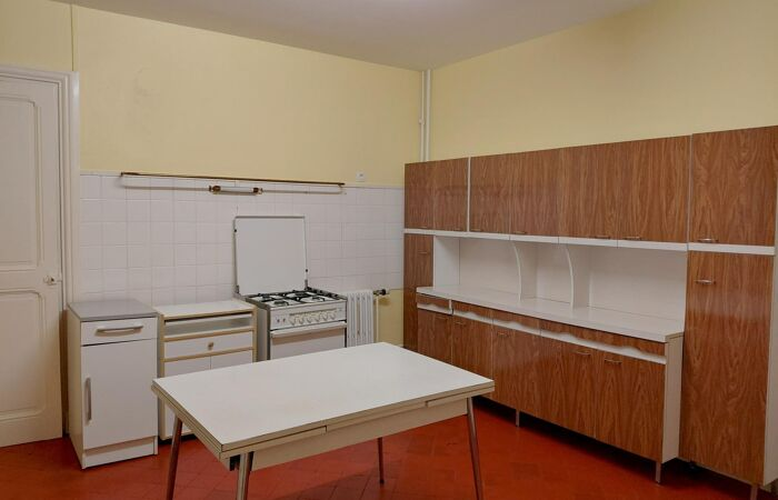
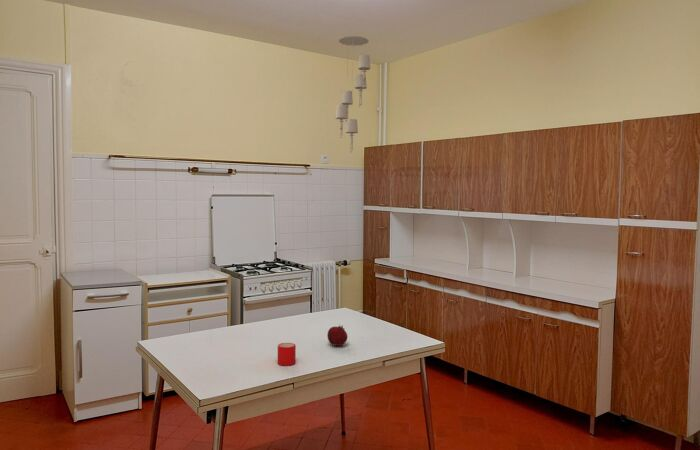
+ fruit [326,324,348,347]
+ ceiling light fixture [335,35,371,154]
+ mug [277,342,297,366]
